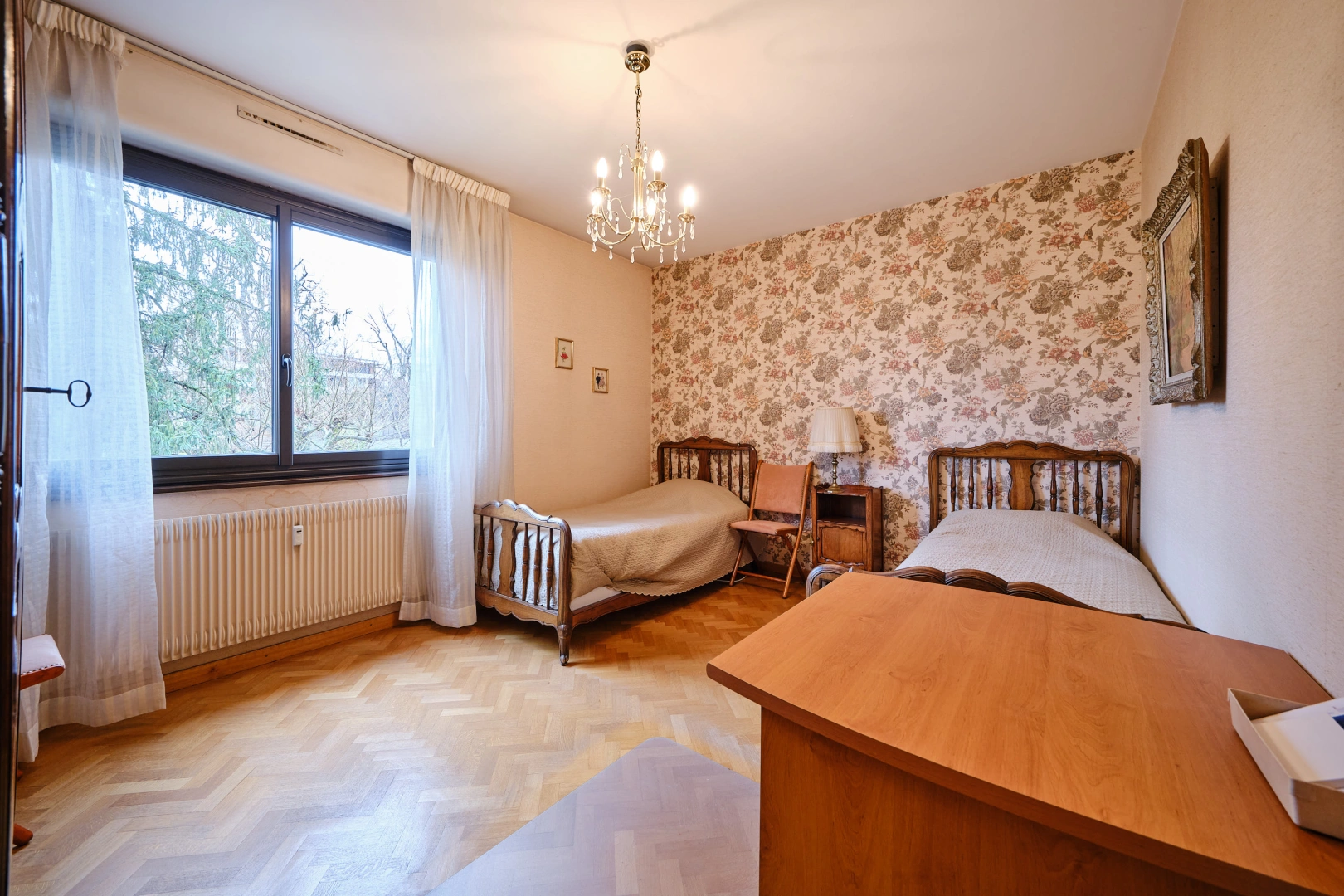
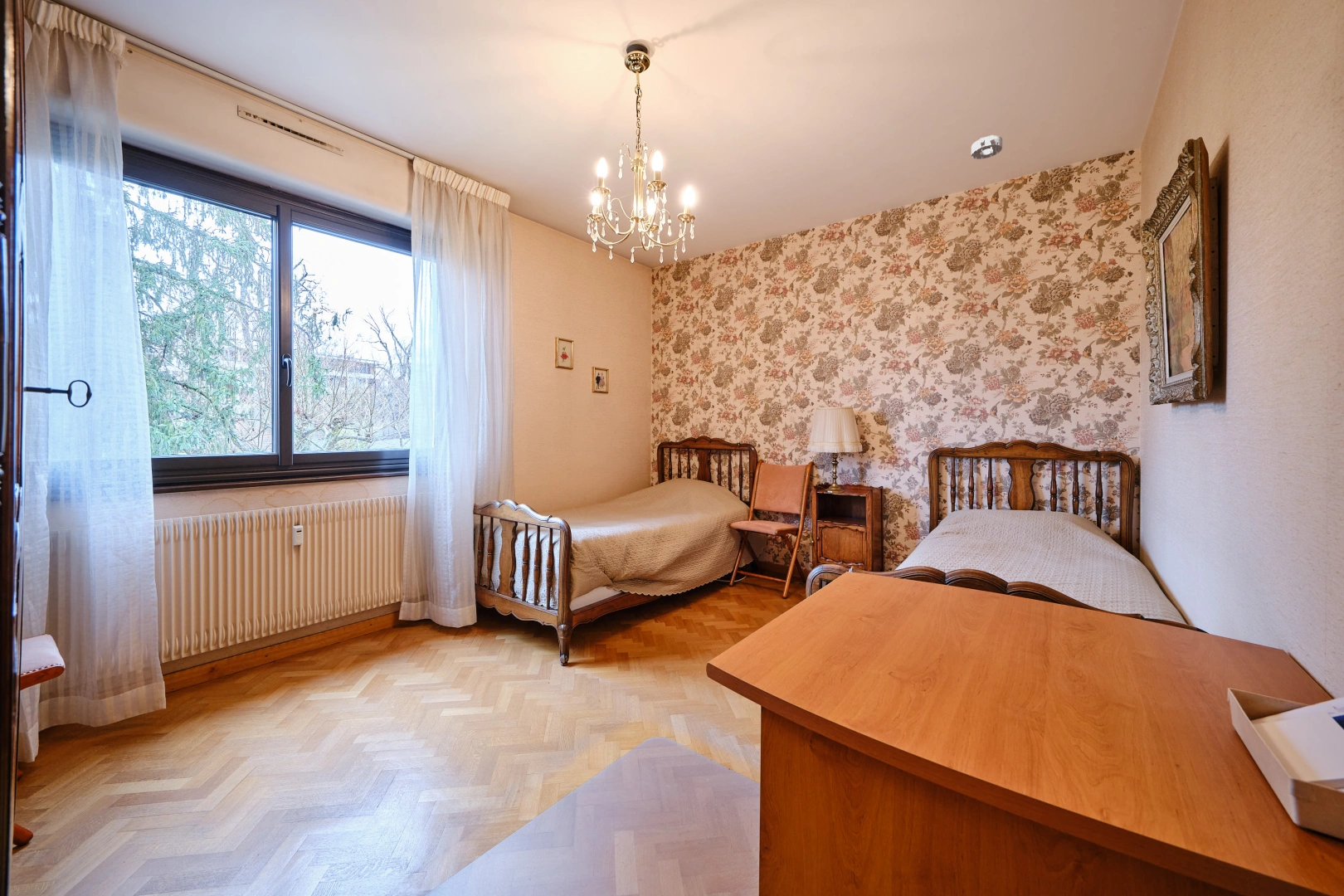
+ smoke detector [971,134,1003,160]
